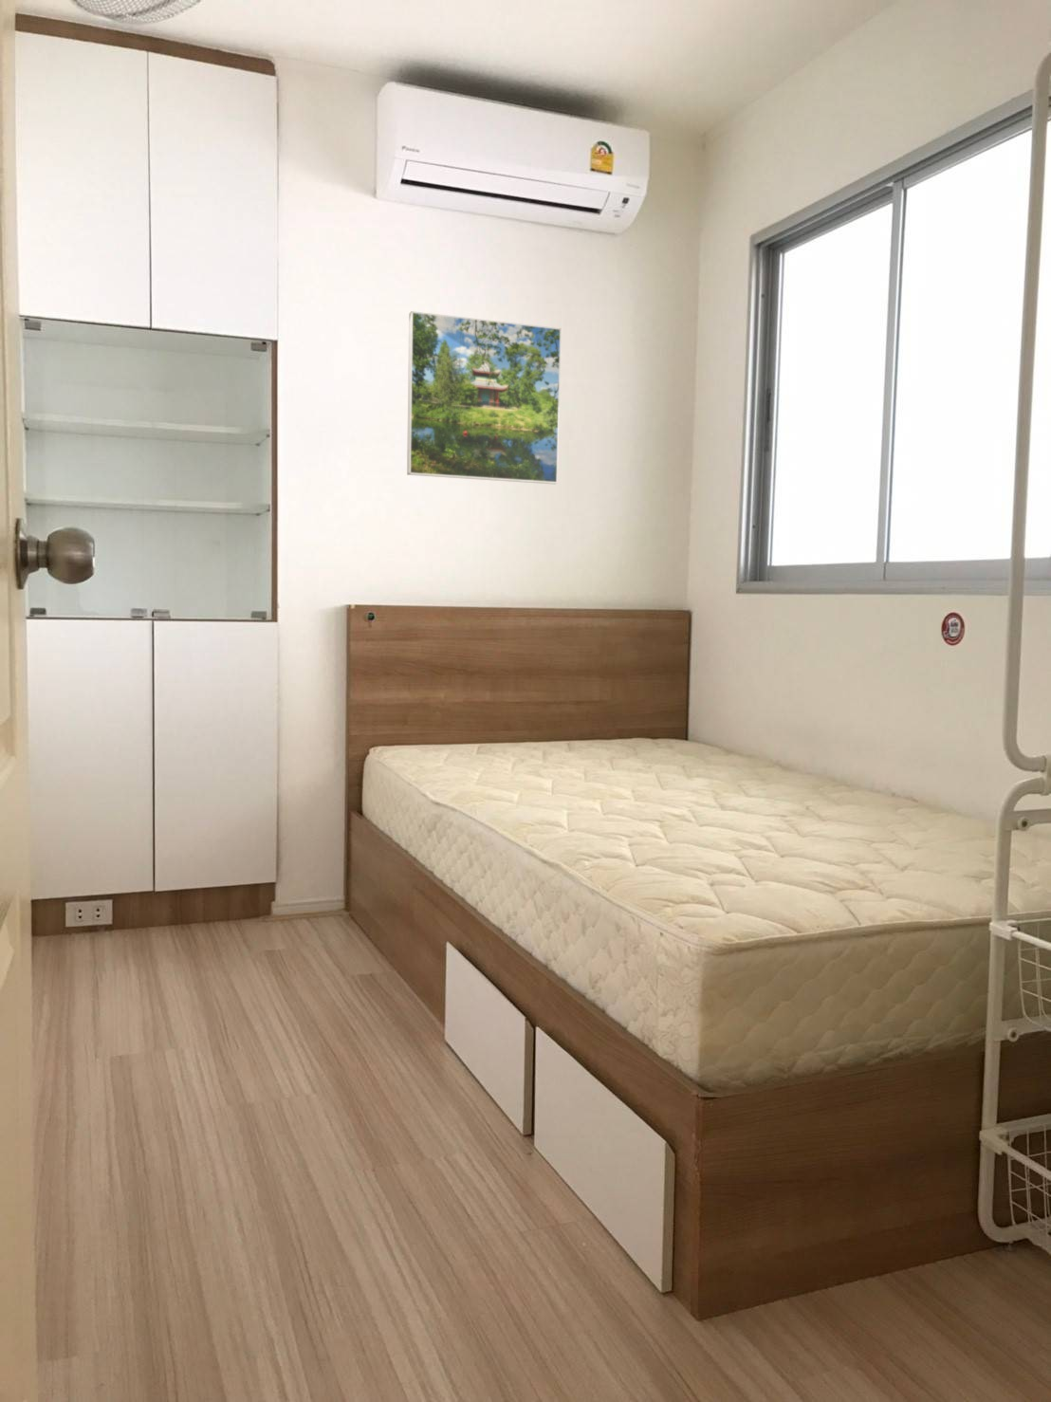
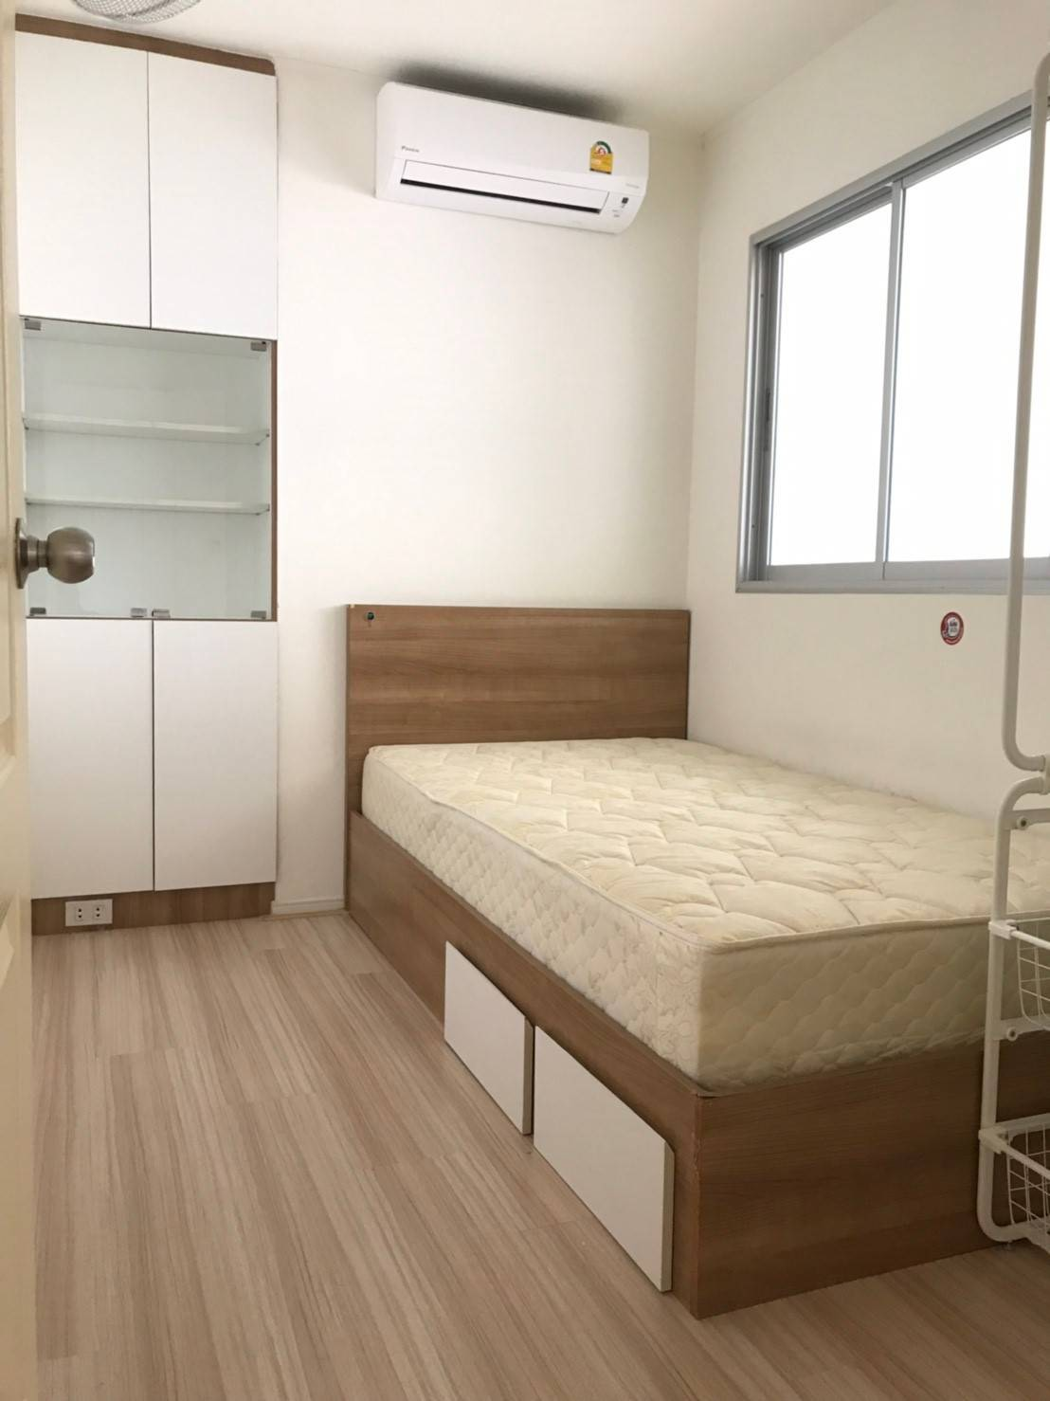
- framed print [406,310,563,485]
